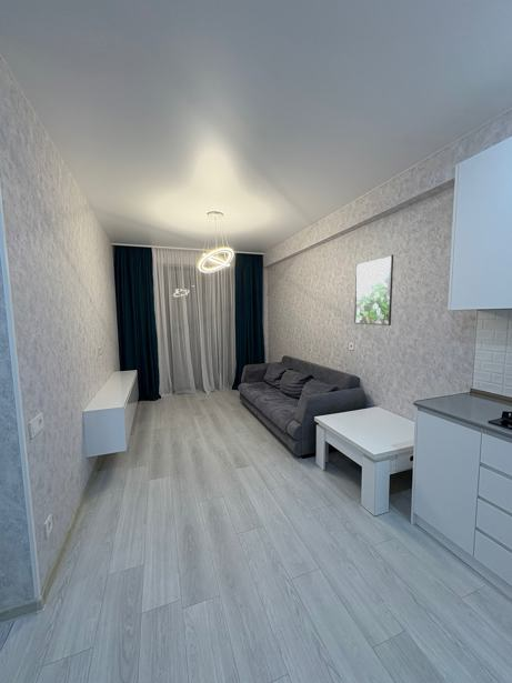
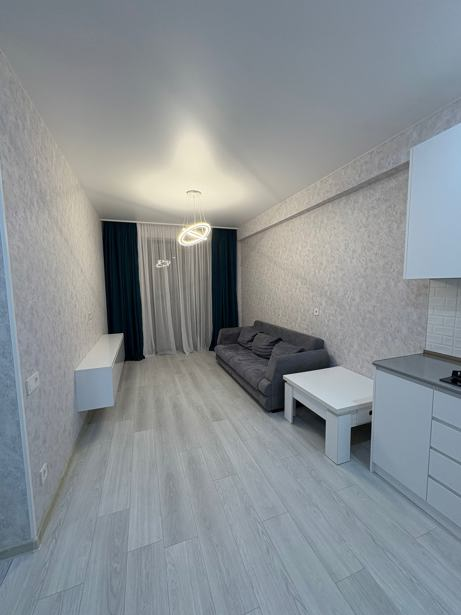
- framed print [353,253,394,327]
